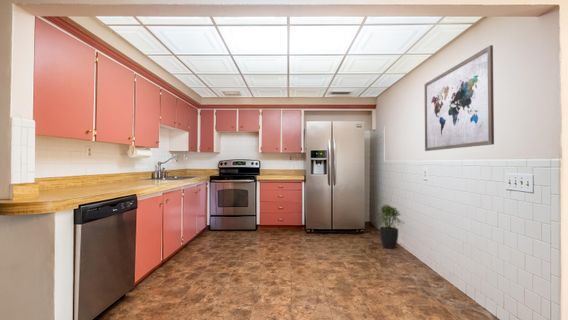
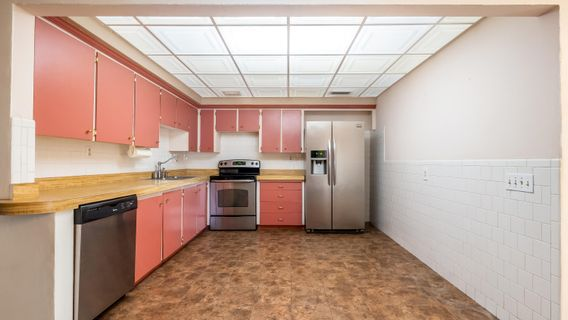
- potted plant [374,203,406,250]
- wall art [424,44,495,152]
